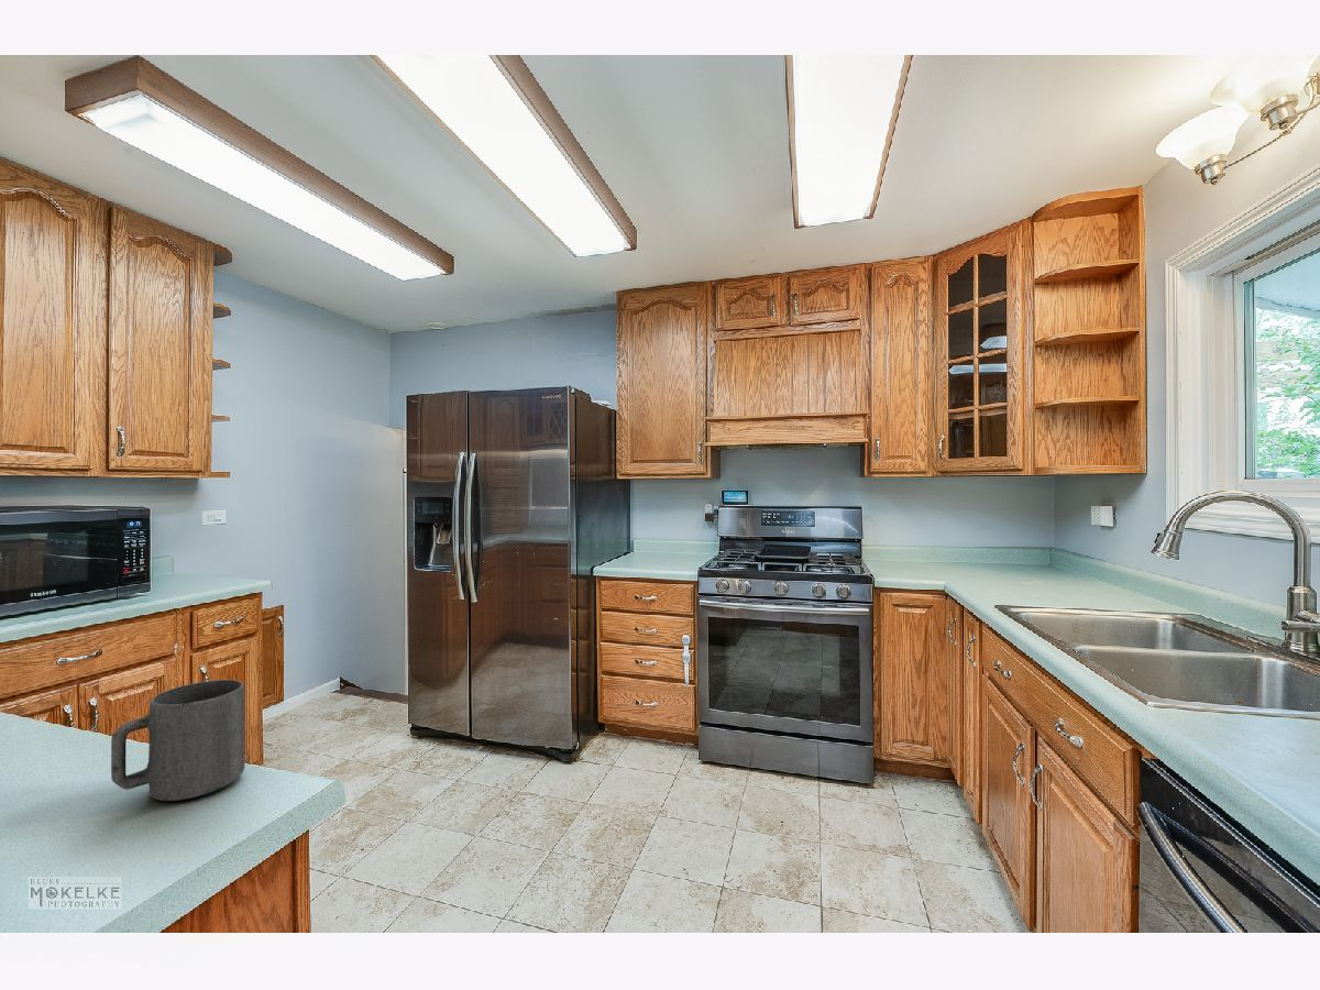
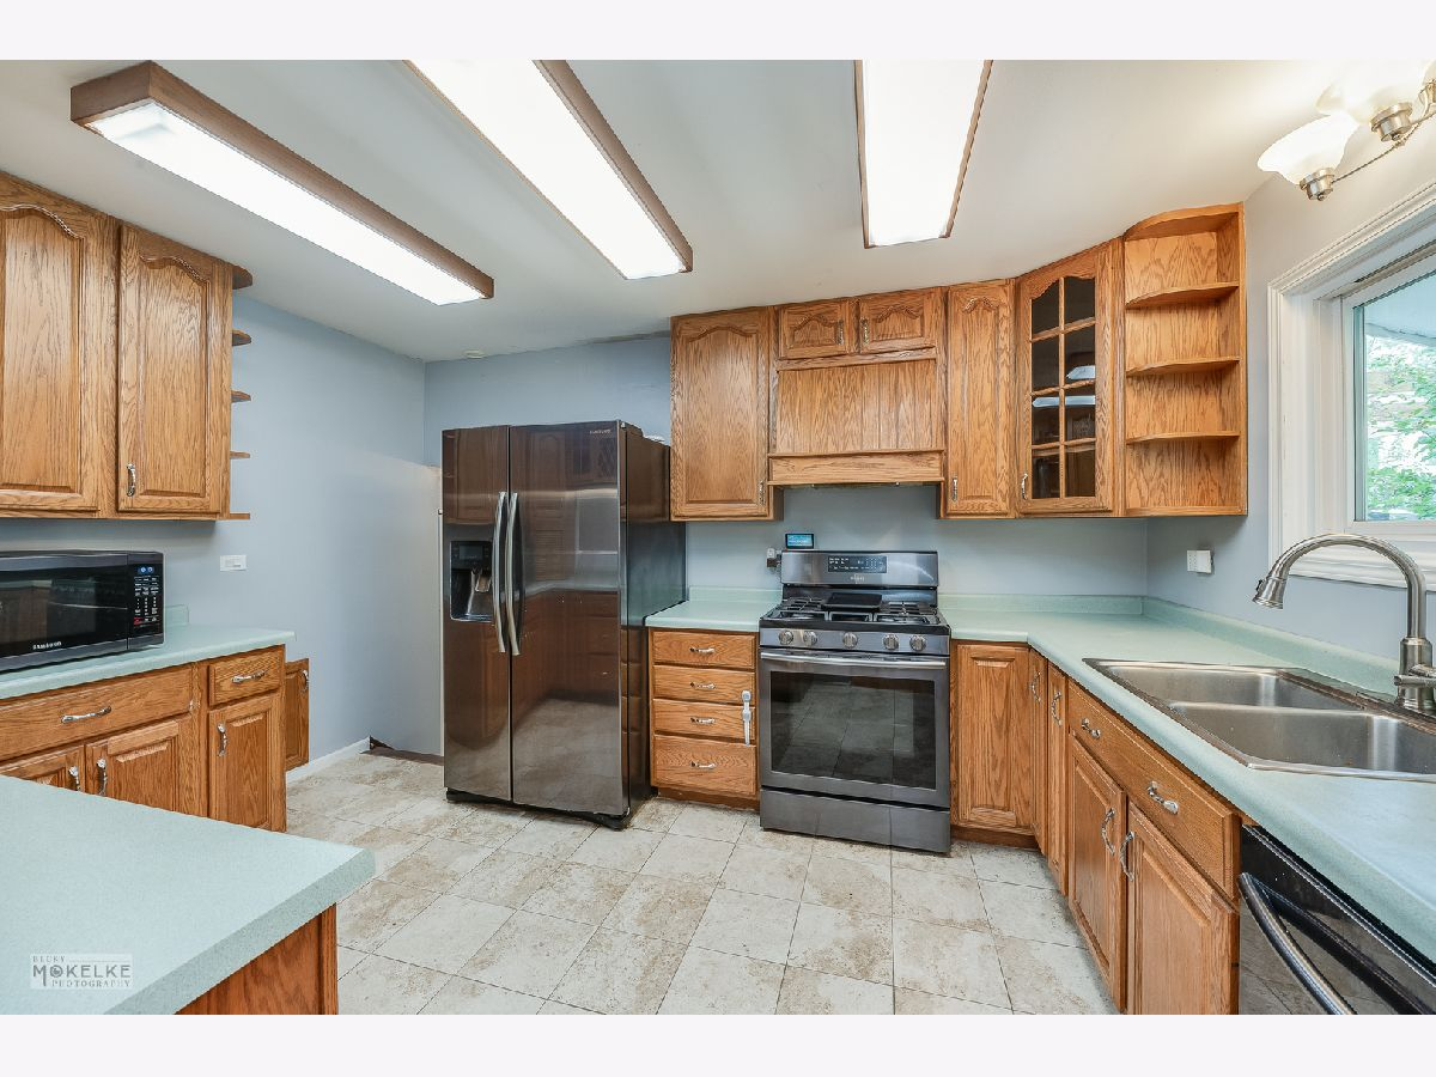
- mug [110,679,246,802]
